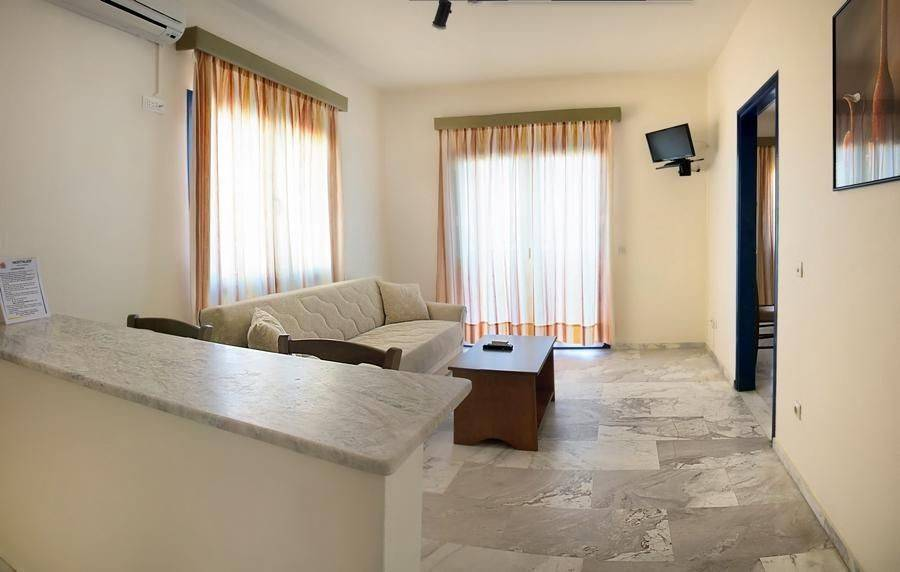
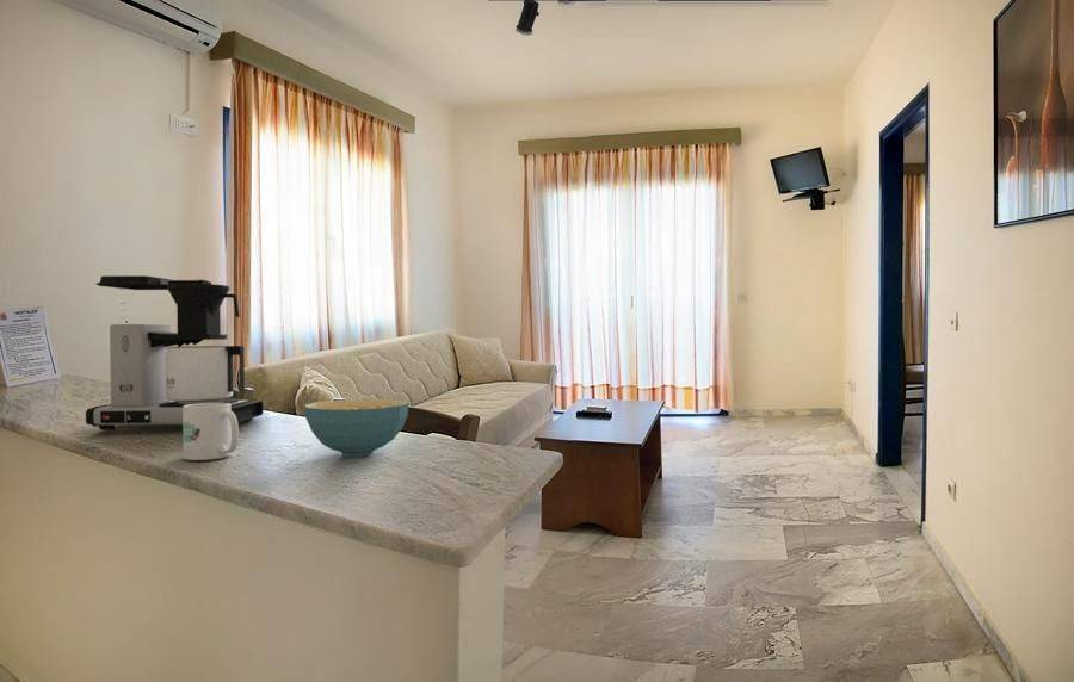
+ coffee maker [85,274,264,432]
+ cereal bowl [303,398,411,457]
+ mug [181,403,240,461]
